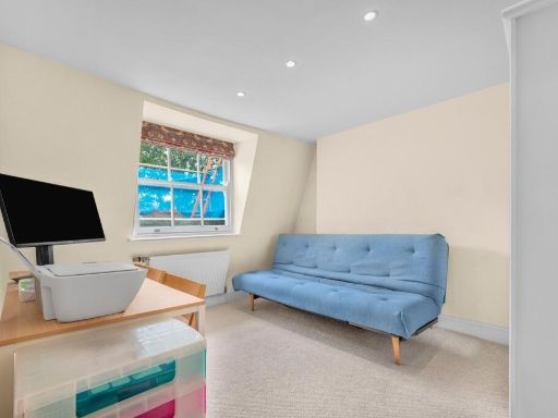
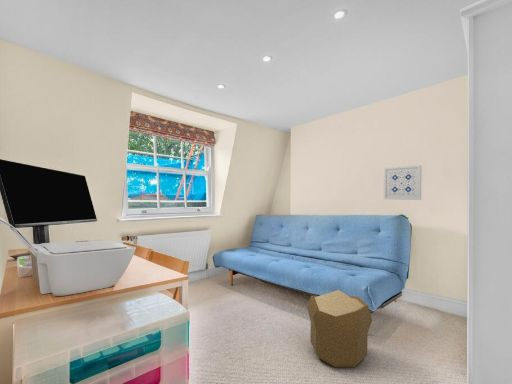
+ pouf [306,289,373,369]
+ wall art [383,164,422,201]
